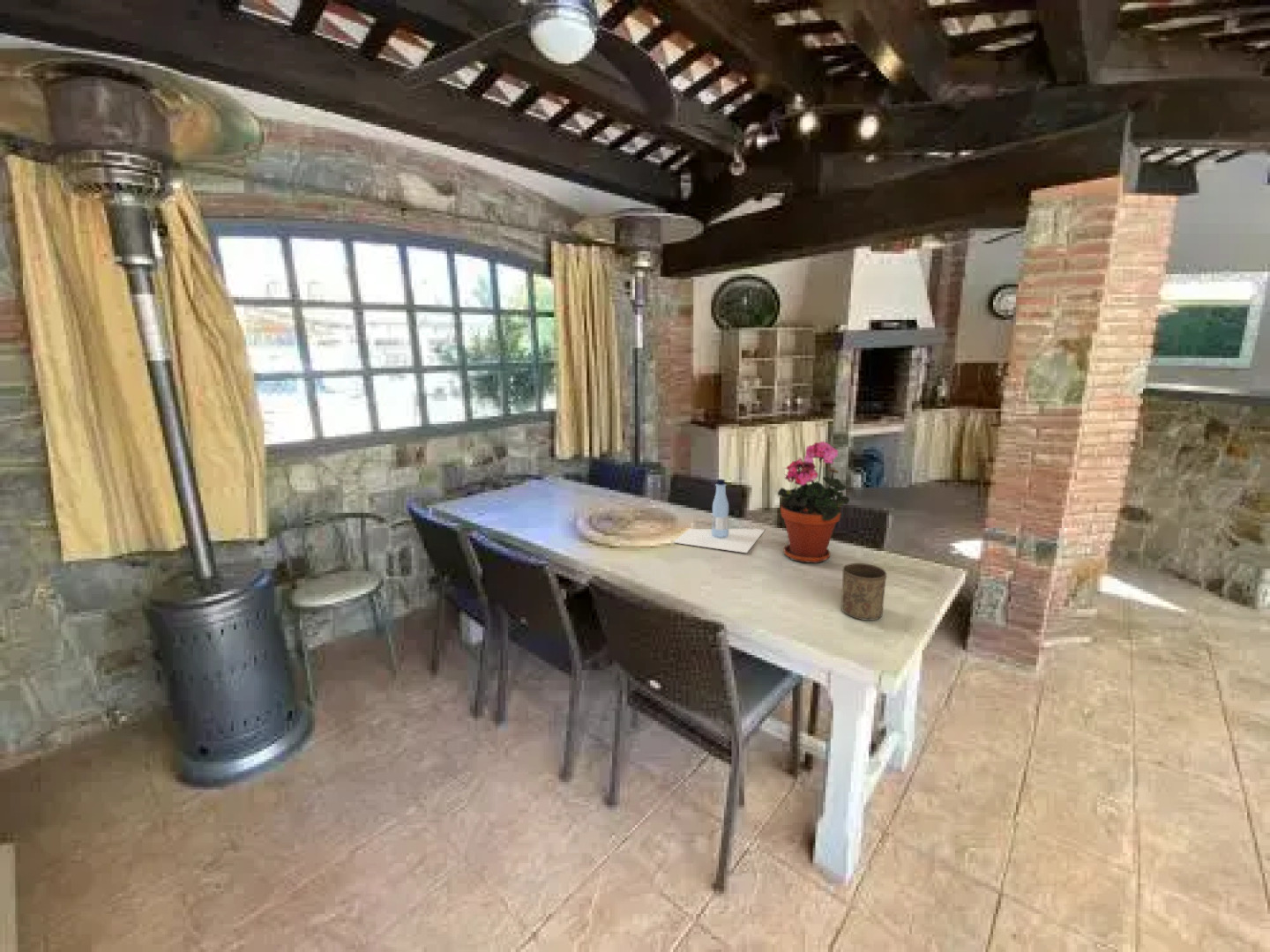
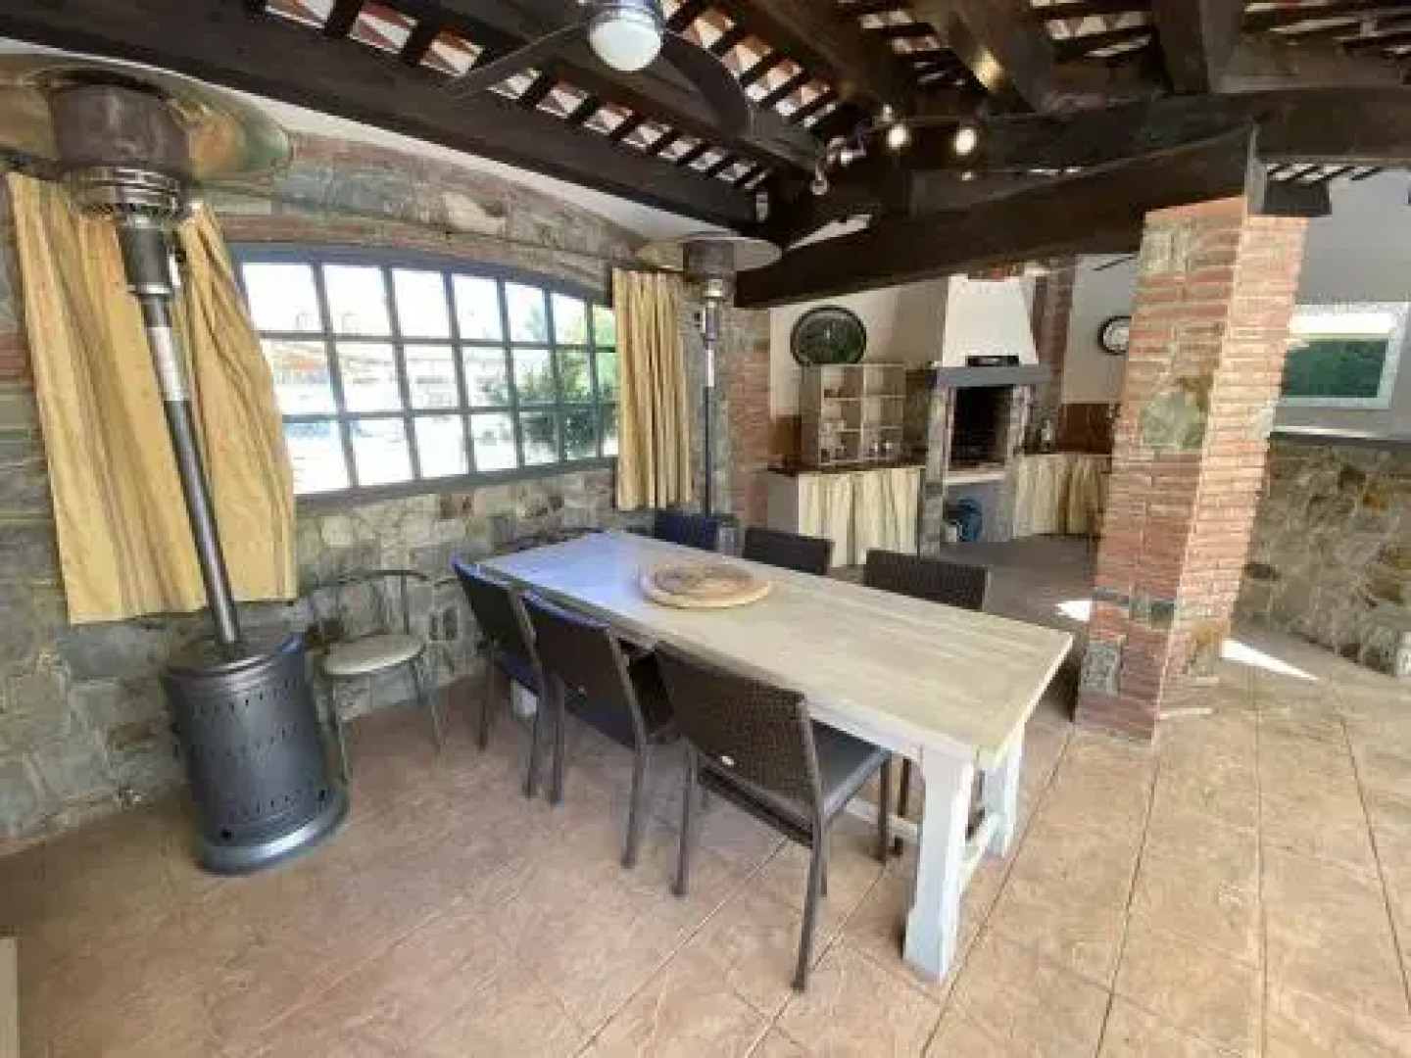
- cup [840,562,887,621]
- potted plant [777,440,850,564]
- bottle [673,479,766,554]
